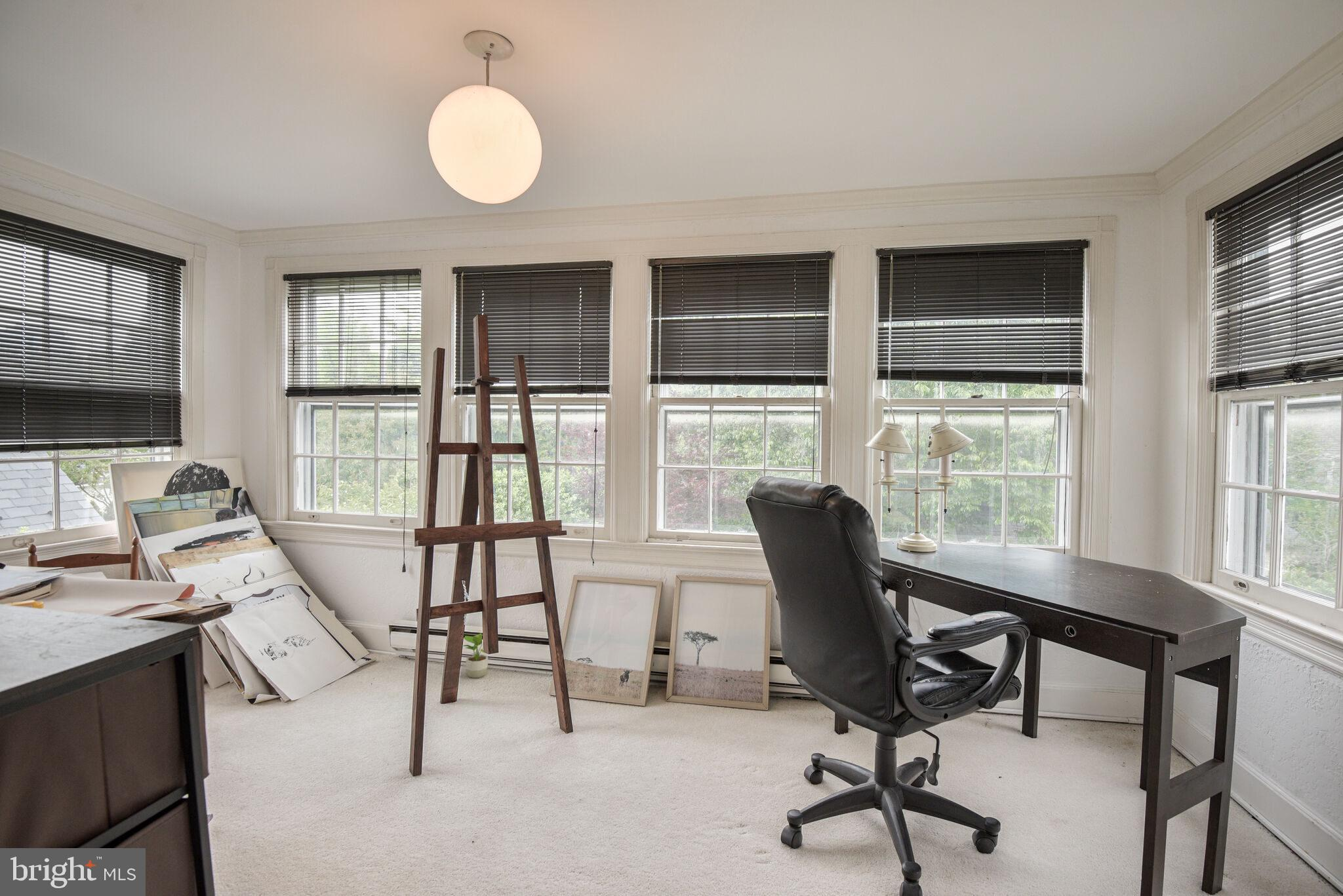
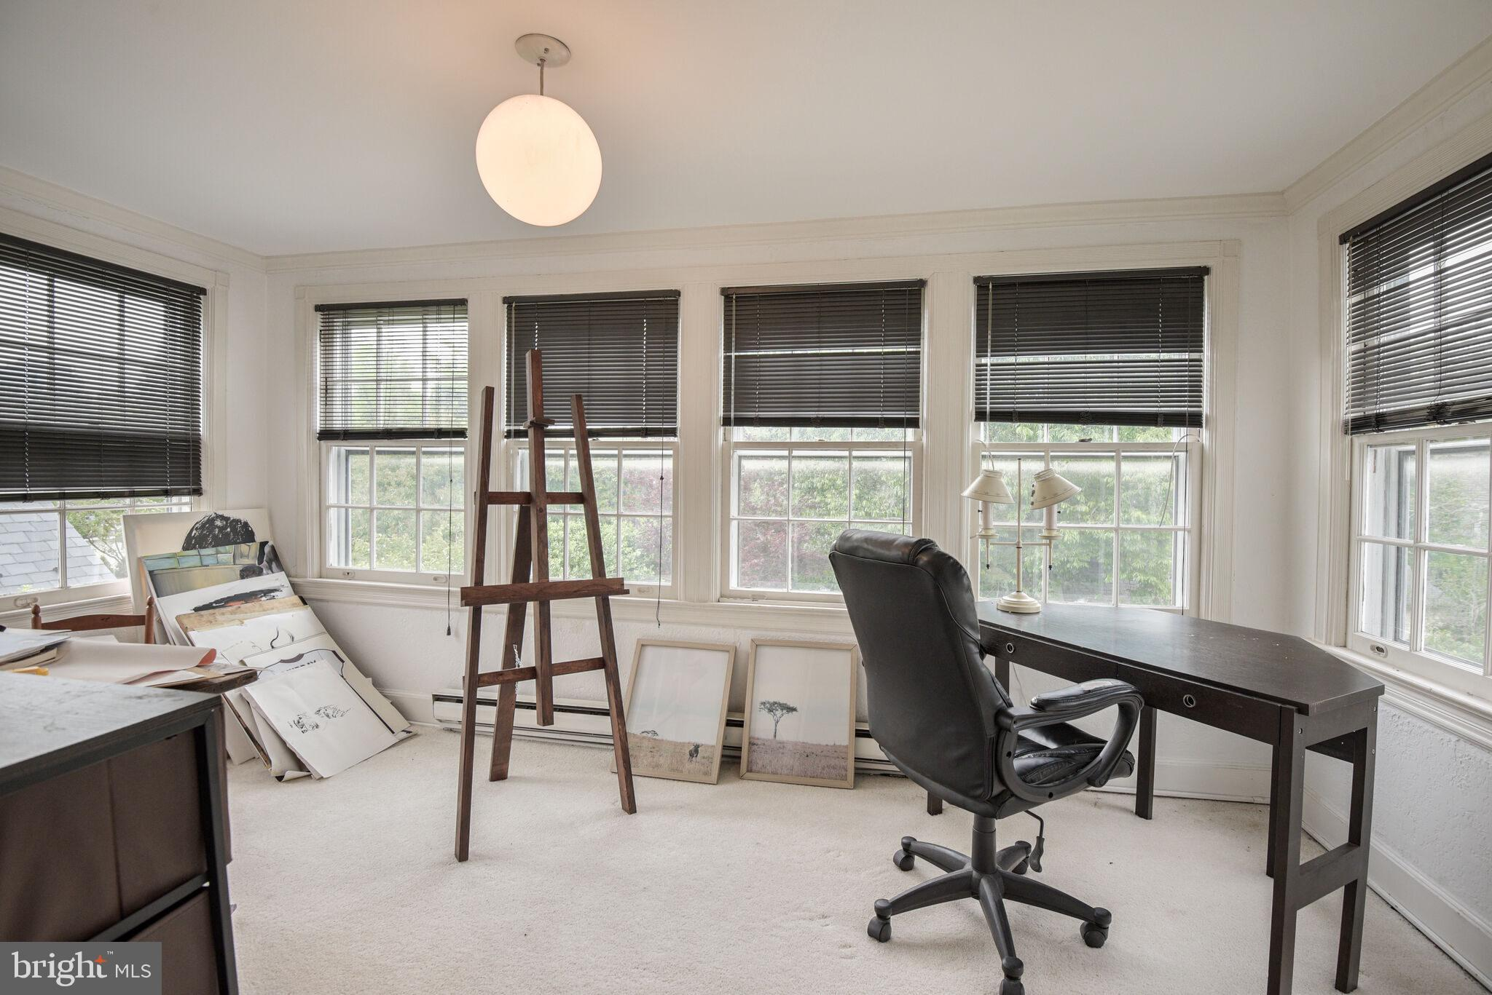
- potted plant [462,633,489,678]
